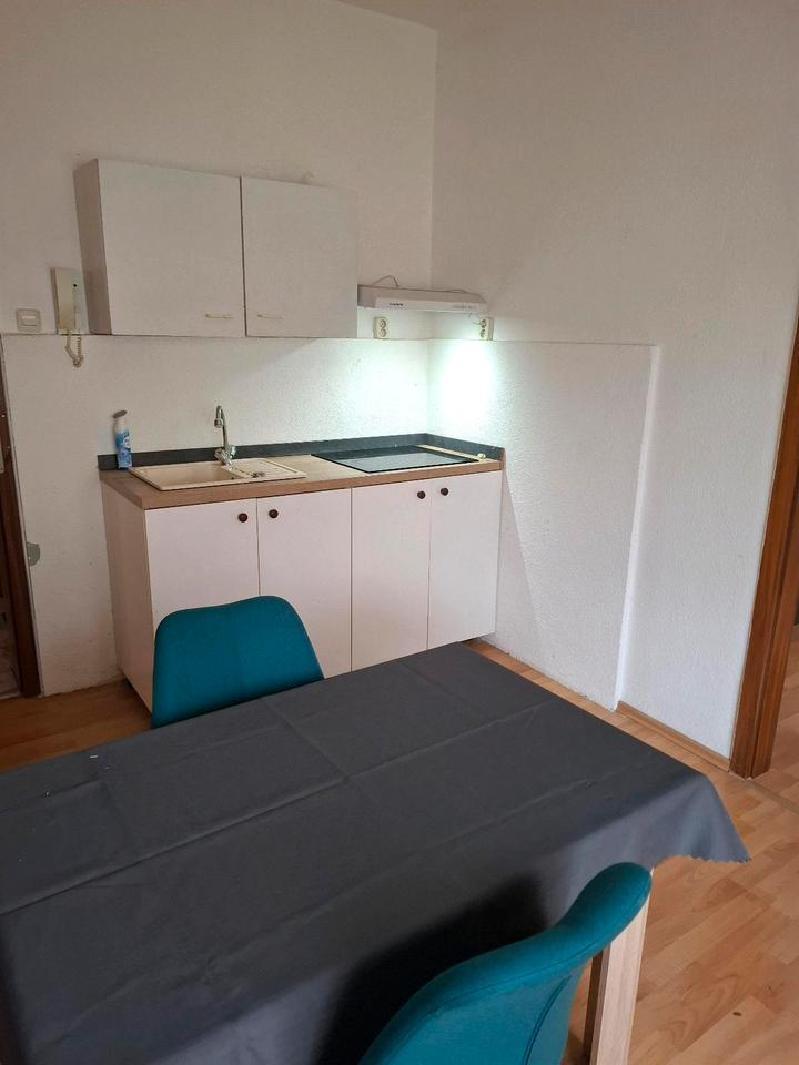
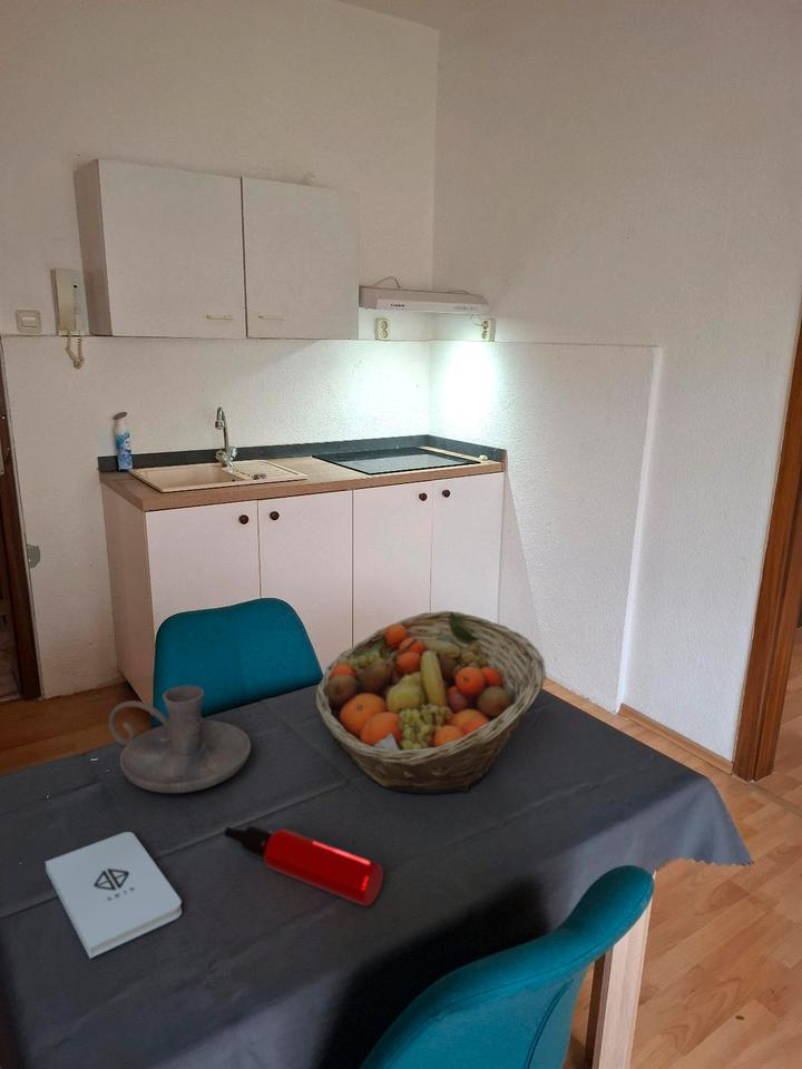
+ candle holder [107,685,252,794]
+ notepad [45,831,183,960]
+ fruit basket [314,609,547,795]
+ water bottle [223,824,384,906]
